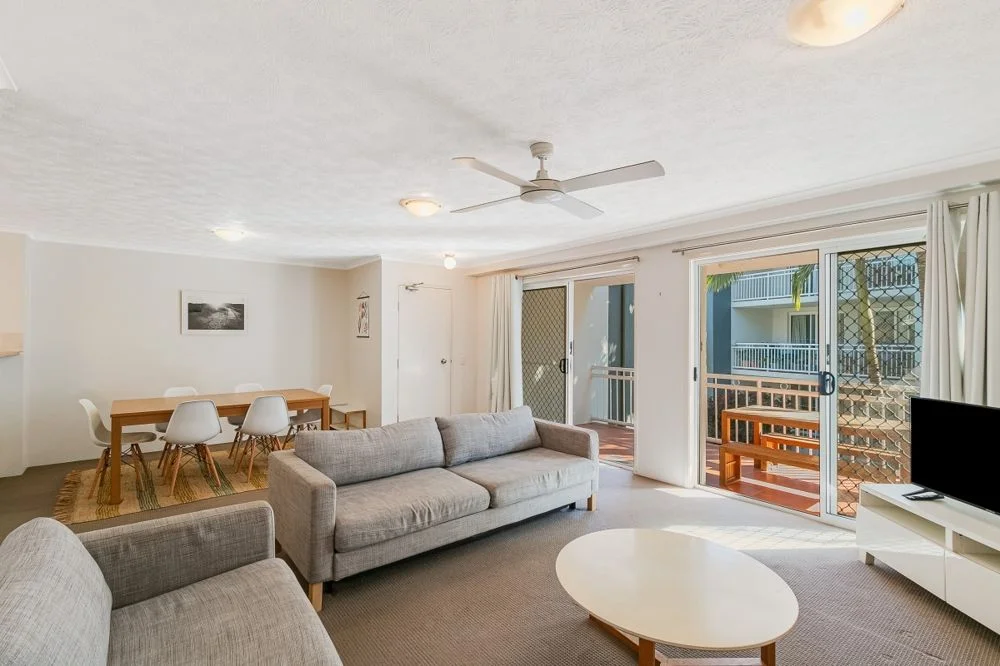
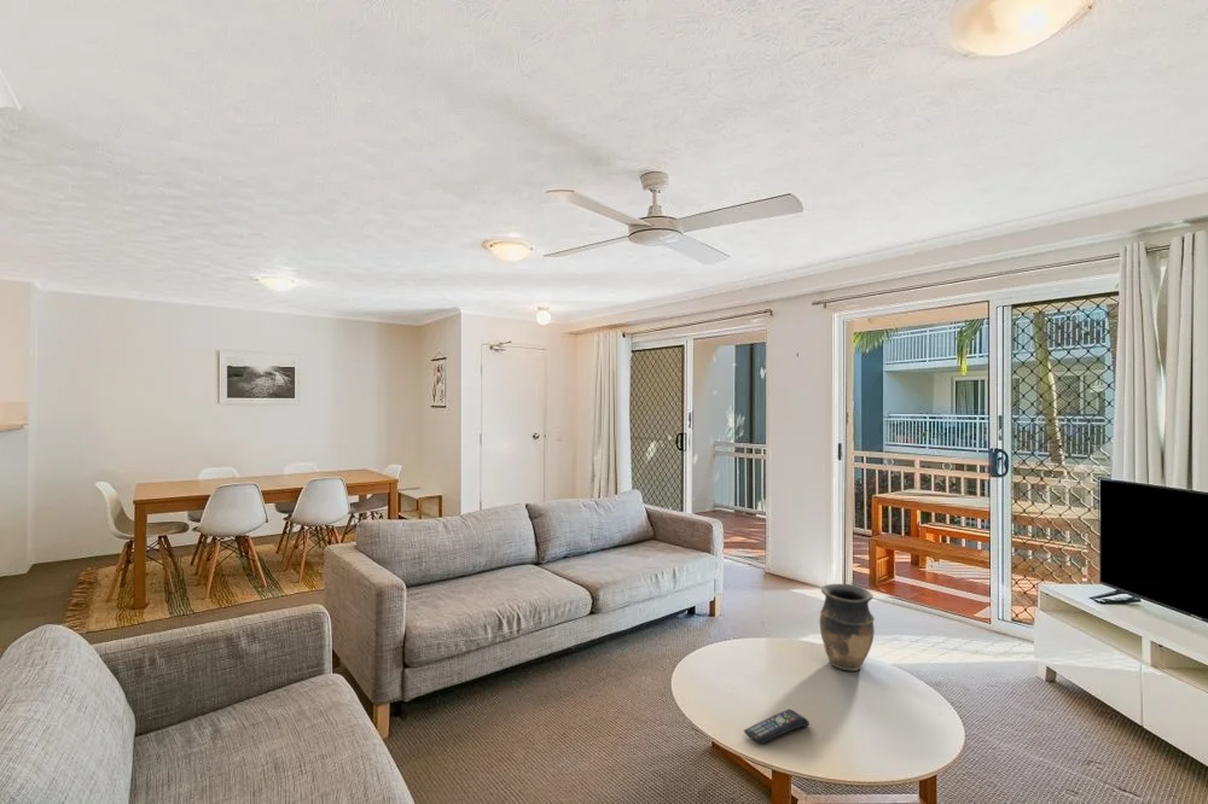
+ remote control [743,709,811,746]
+ vase [819,583,876,672]
